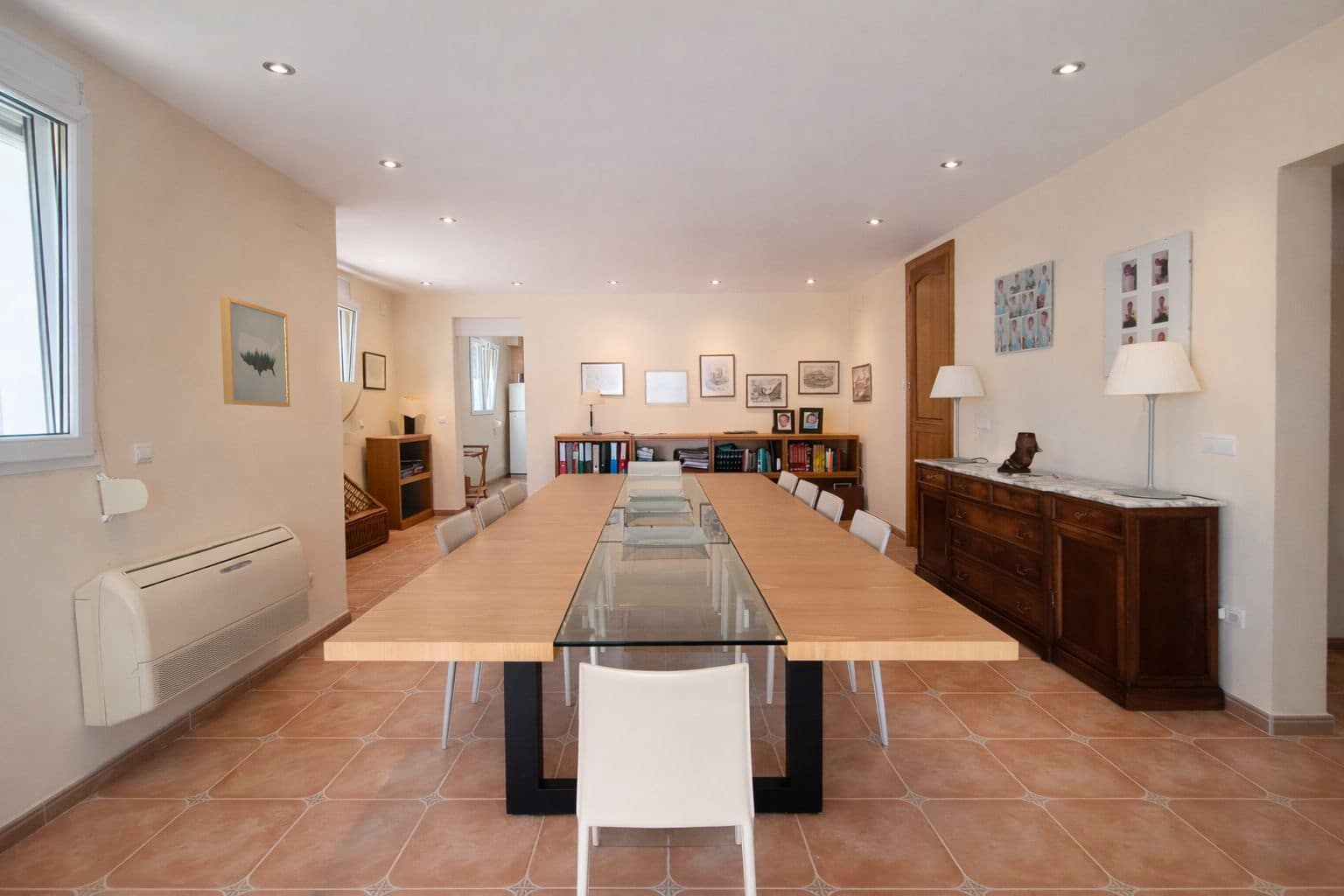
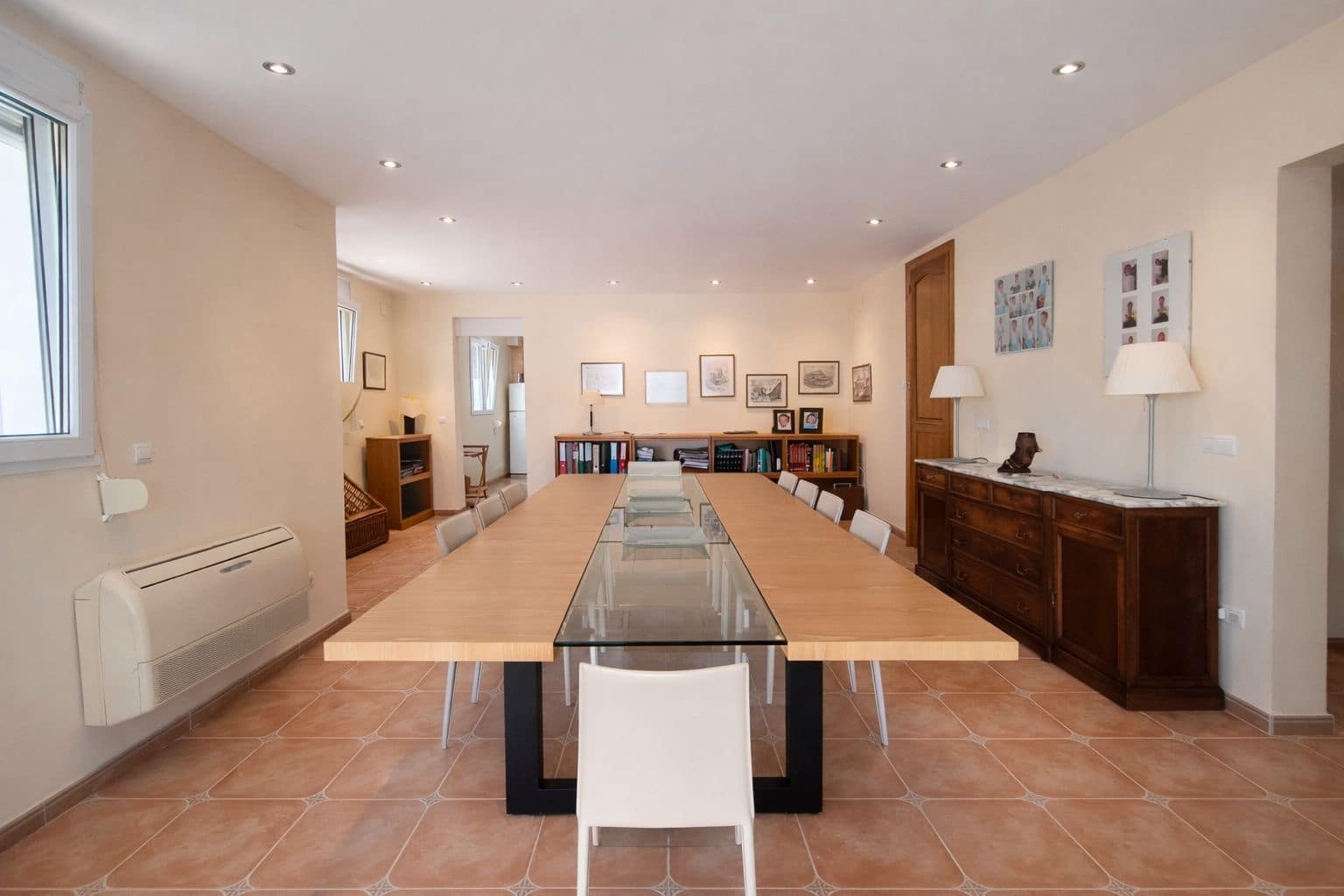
- wall art [220,296,290,408]
